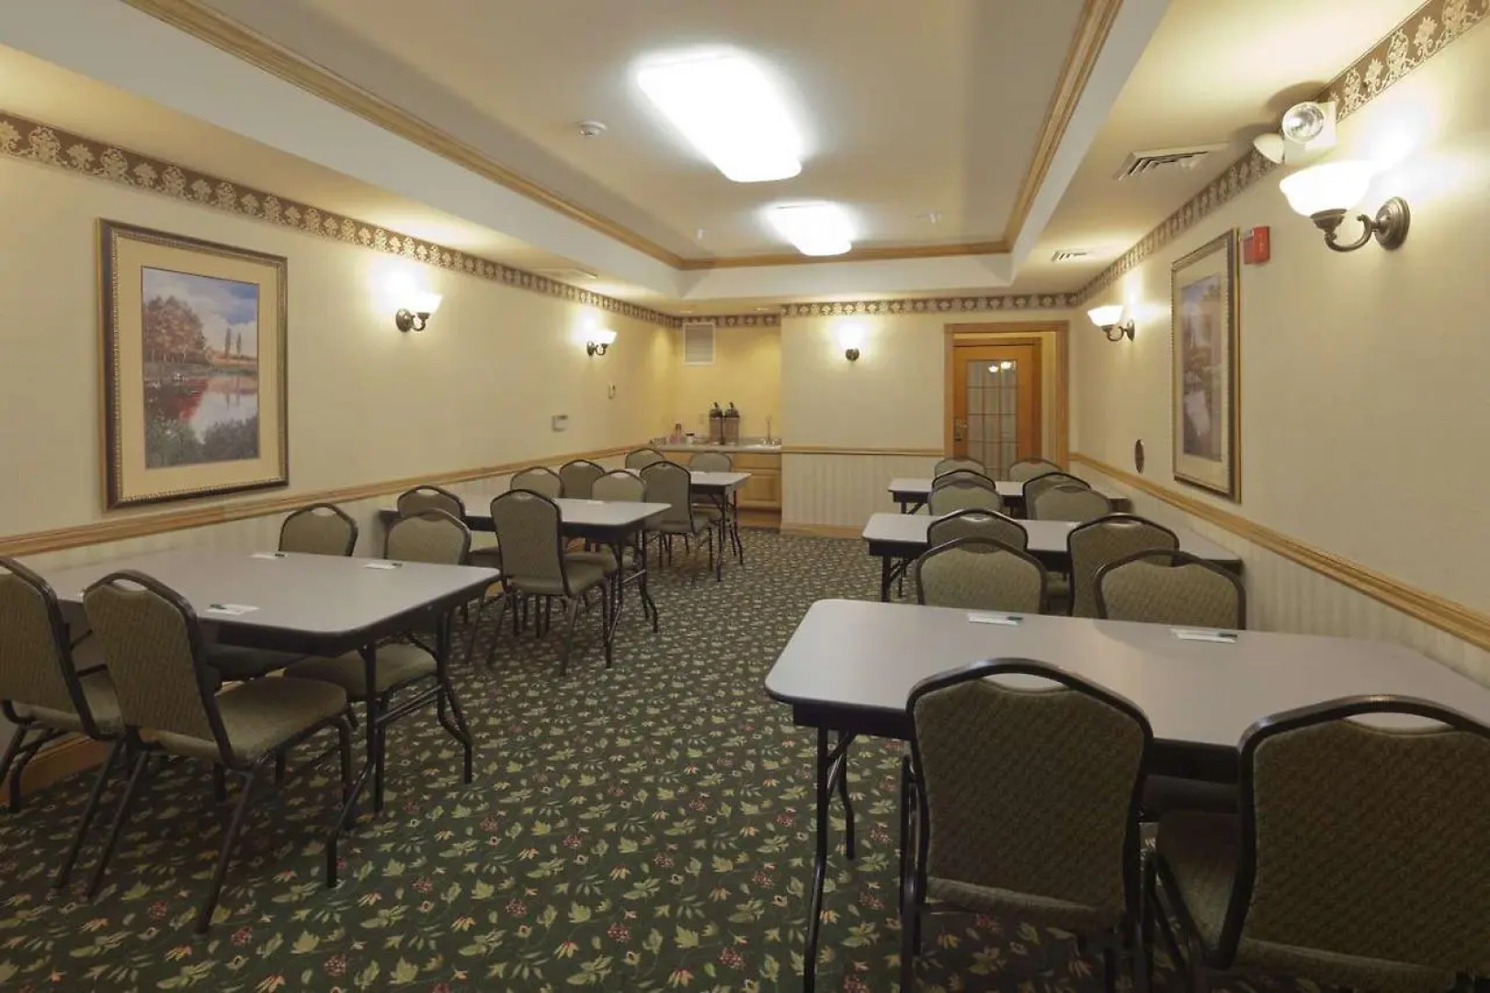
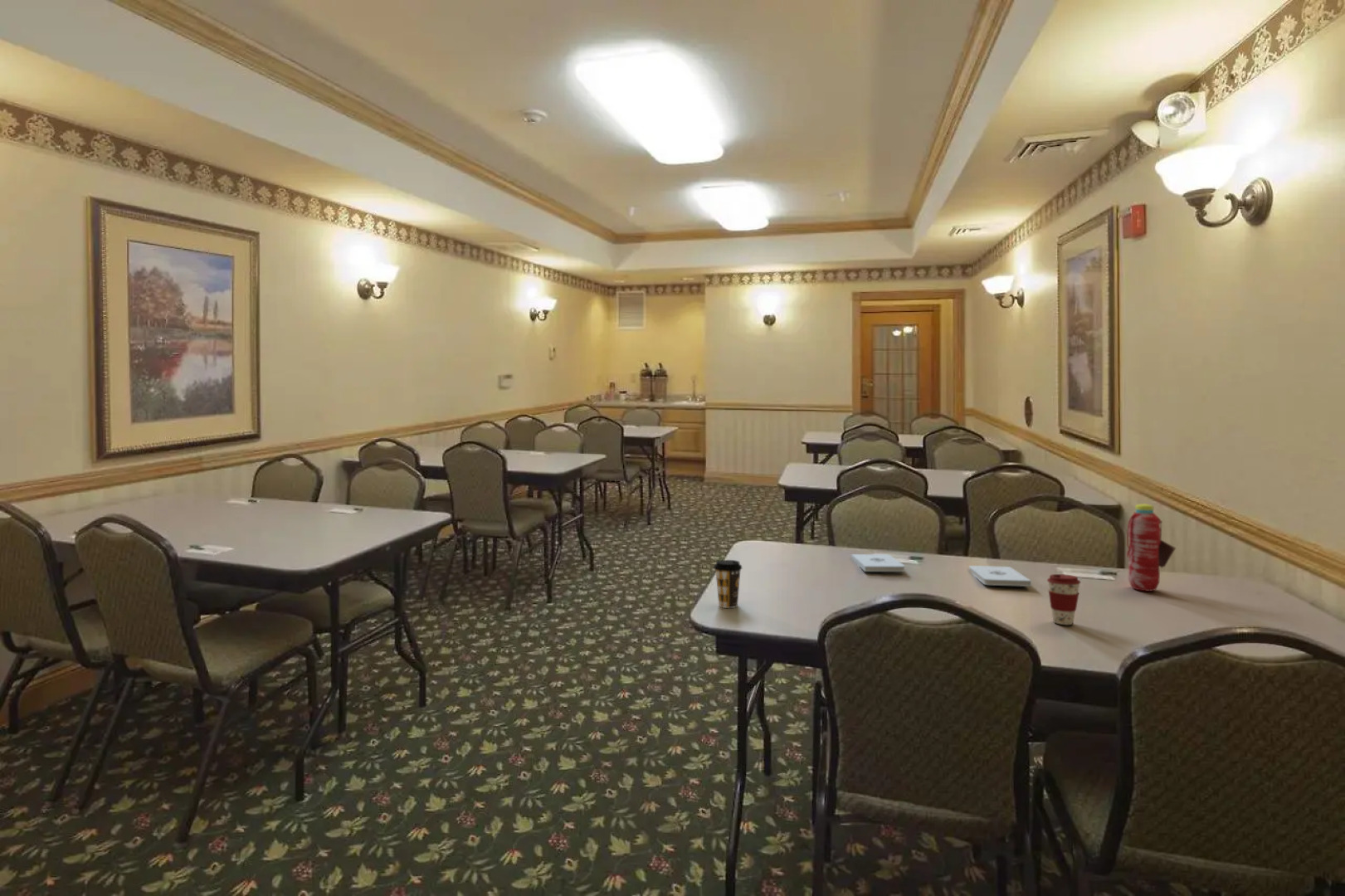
+ coffee cup [1046,573,1081,626]
+ coffee cup [713,559,743,609]
+ water bottle [1126,504,1177,592]
+ notepad [968,565,1032,587]
+ notepad [850,553,906,572]
